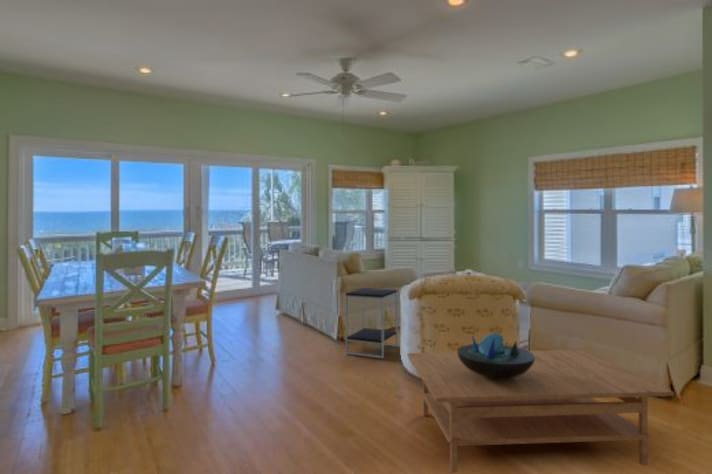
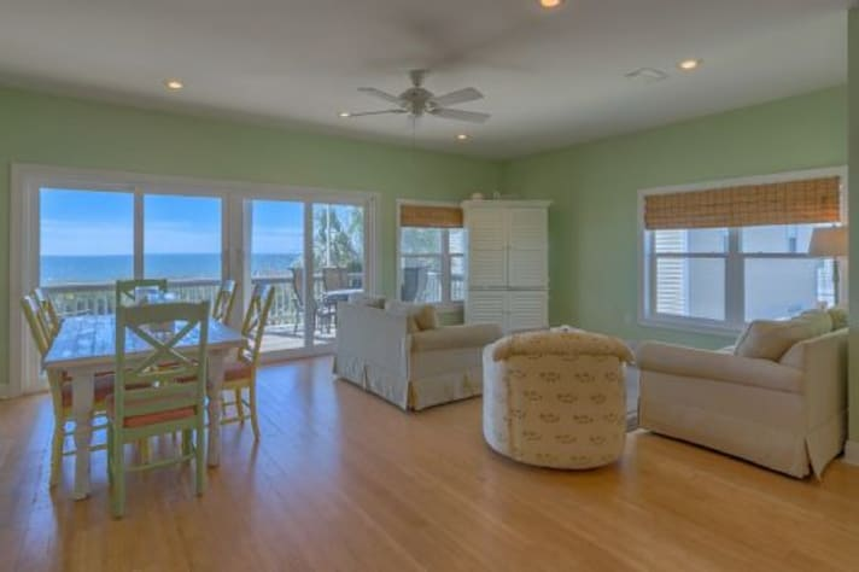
- side table [345,287,399,359]
- decorative bowl [456,332,535,379]
- coffee table [406,349,675,474]
